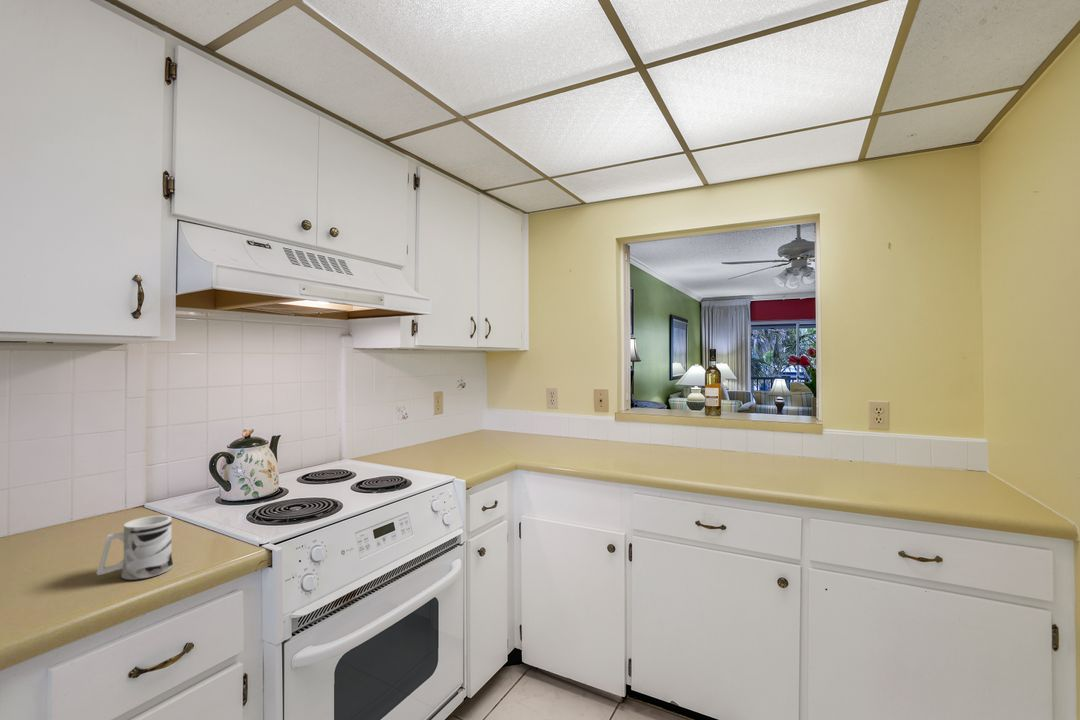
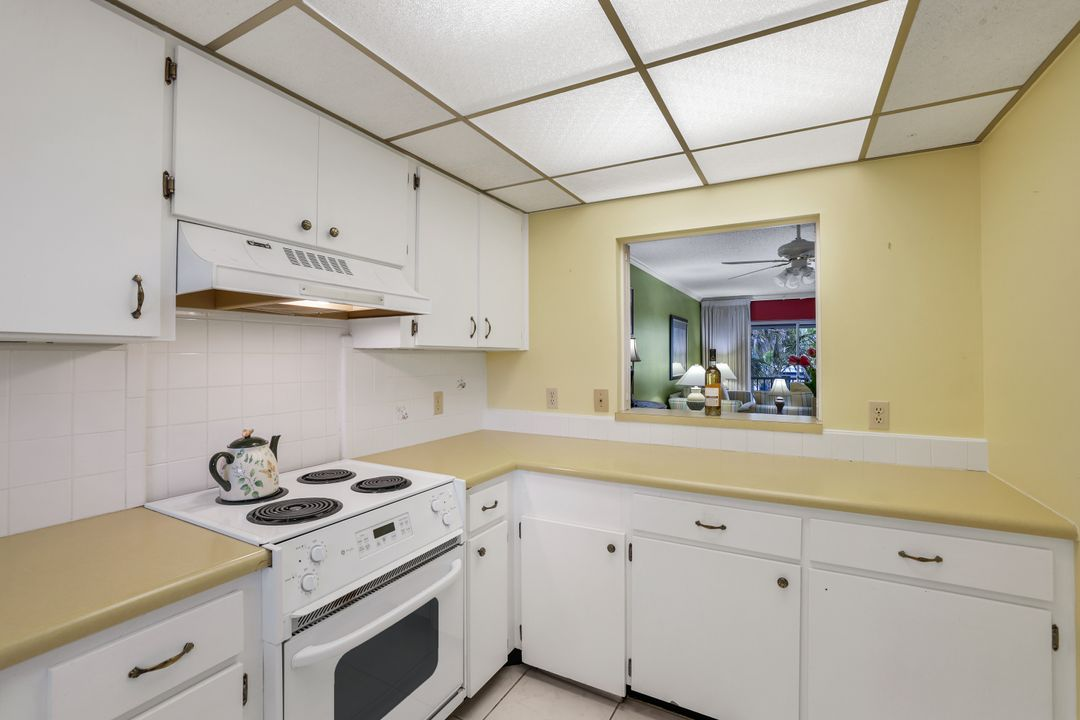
- mug [96,514,174,580]
